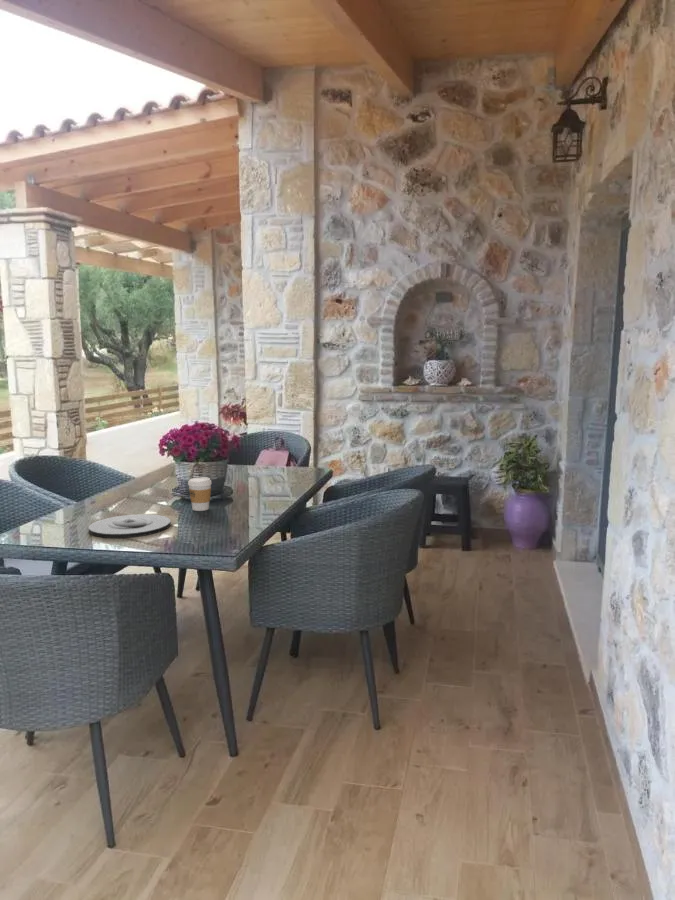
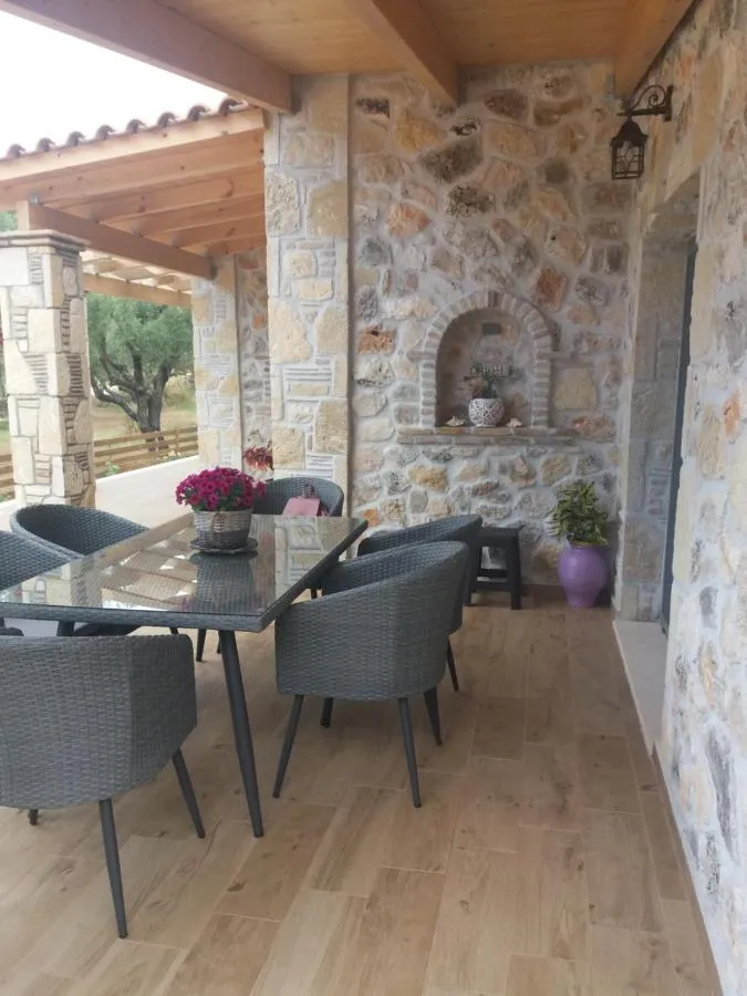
- coffee cup [187,476,212,512]
- plate [88,513,172,539]
